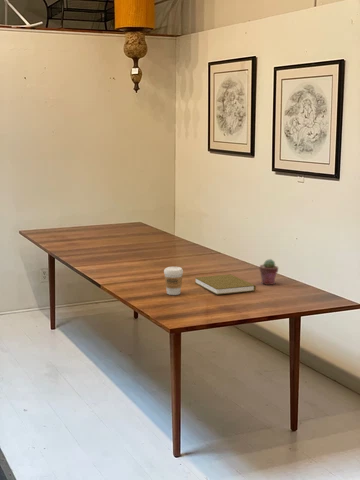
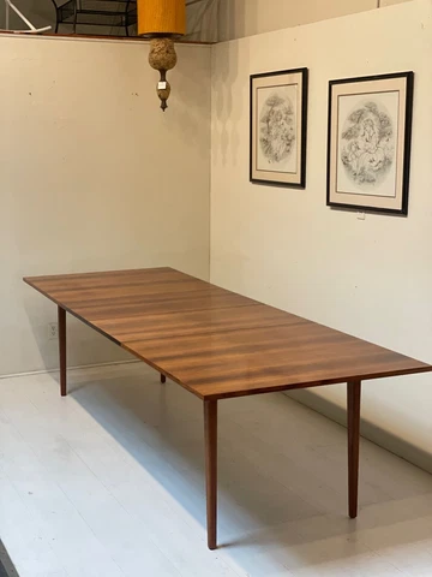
- potted succulent [259,258,279,286]
- book [194,273,257,296]
- coffee cup [163,266,184,296]
